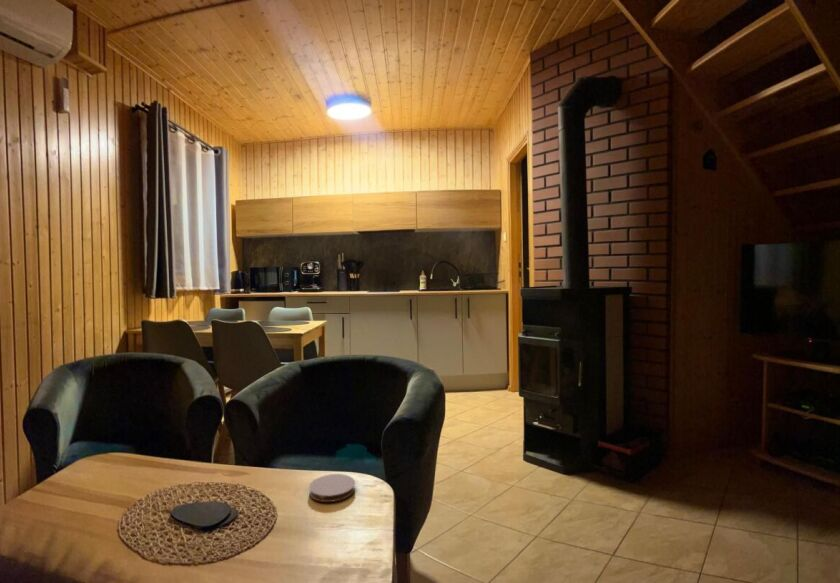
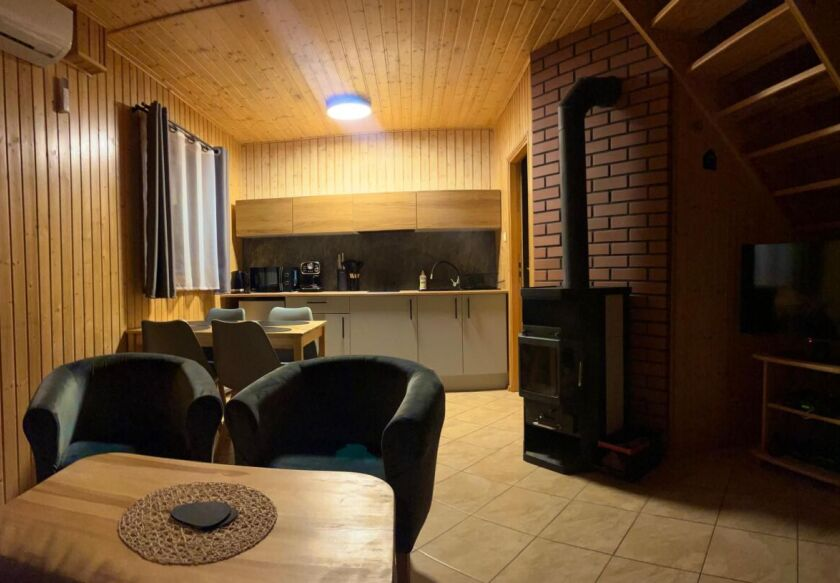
- coaster [308,473,356,503]
